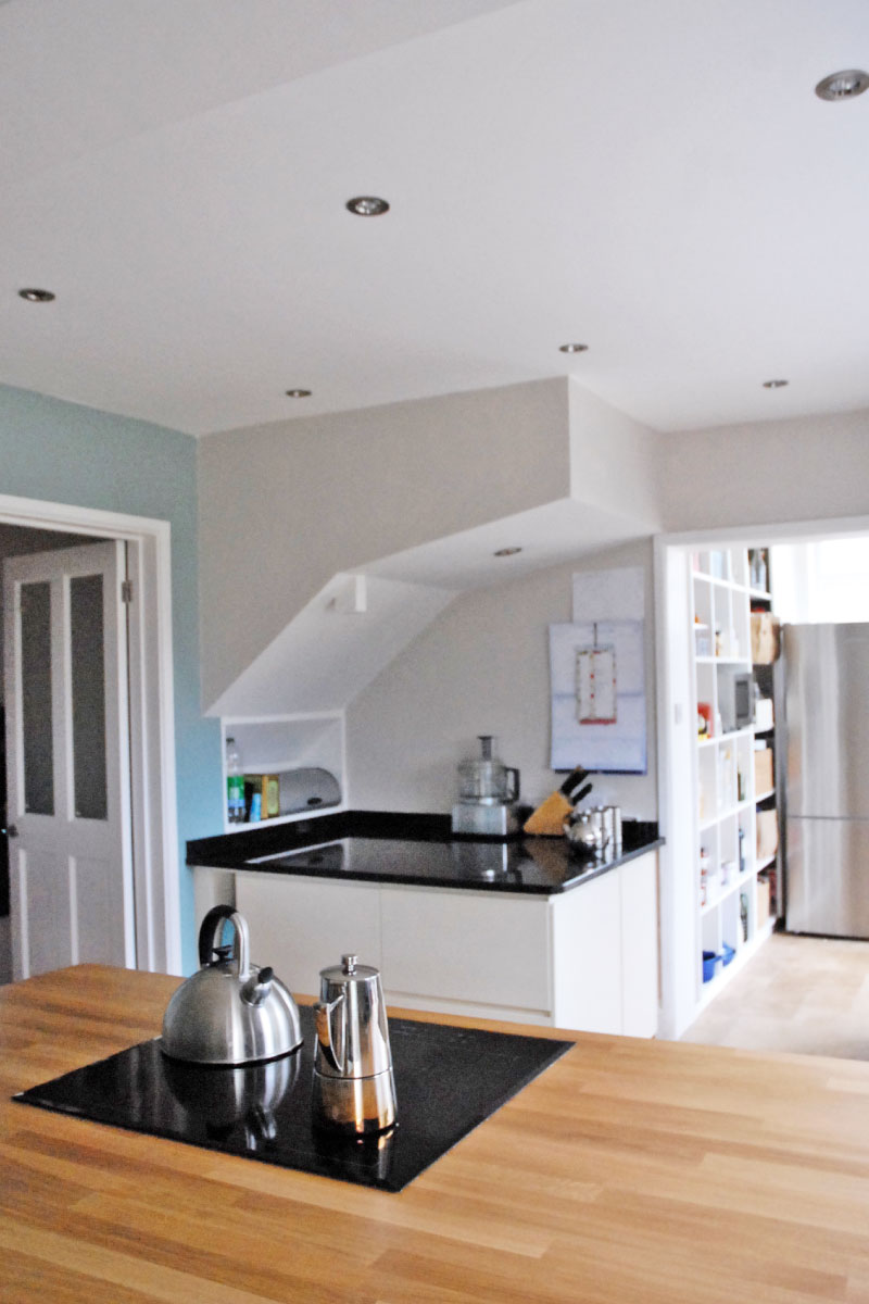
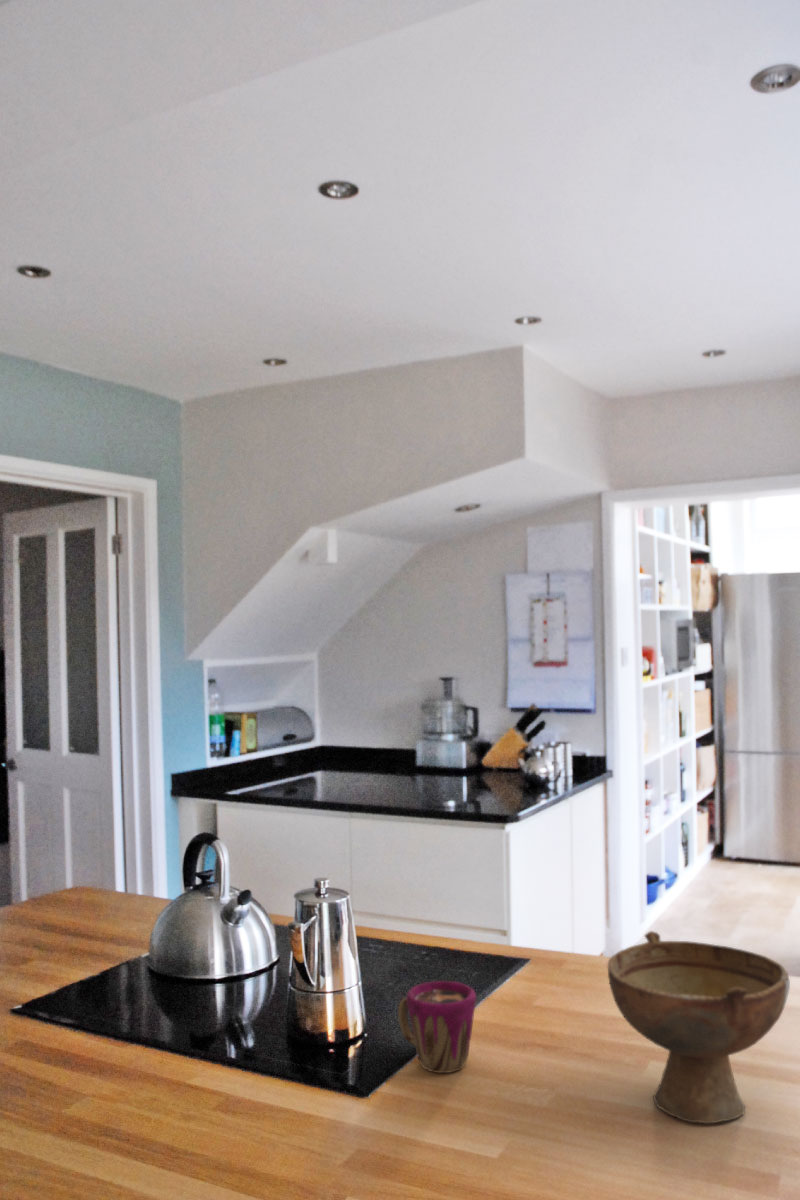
+ bowl [607,930,791,1125]
+ cup [397,980,477,1074]
